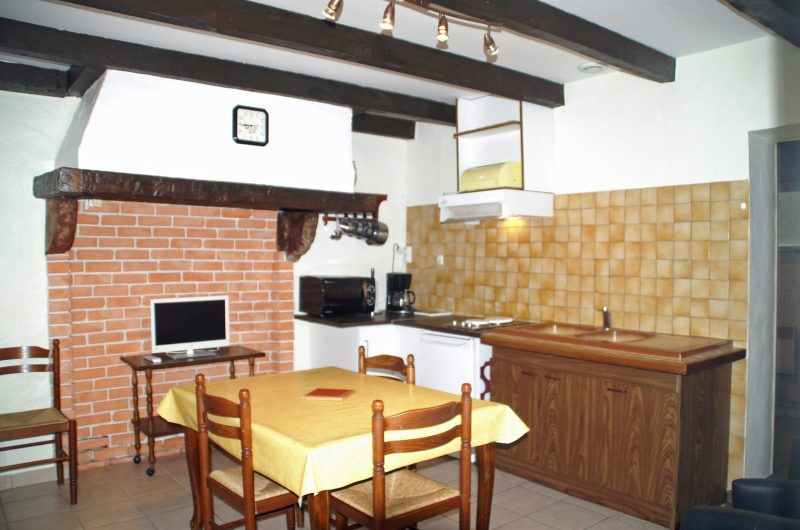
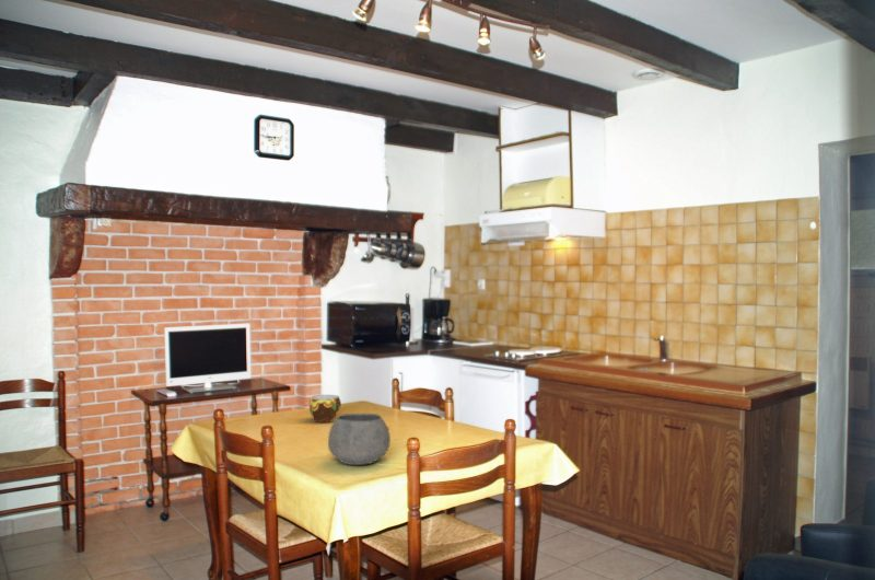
+ bowl [327,413,392,466]
+ cup [308,394,342,424]
